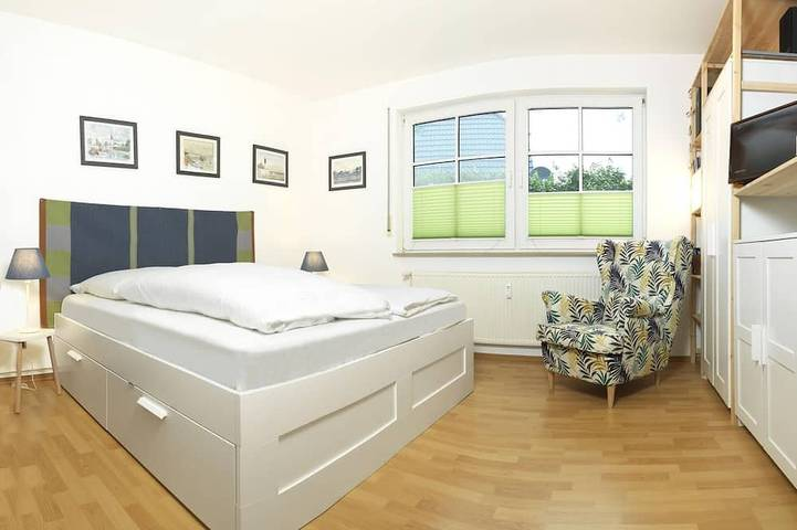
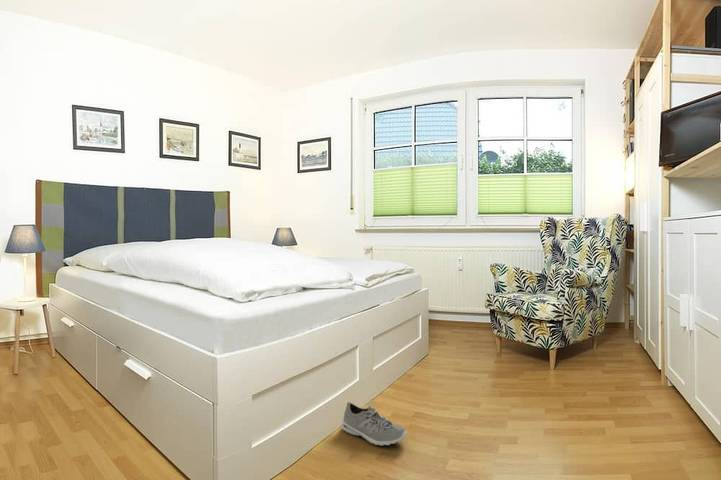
+ sneaker [341,401,408,447]
